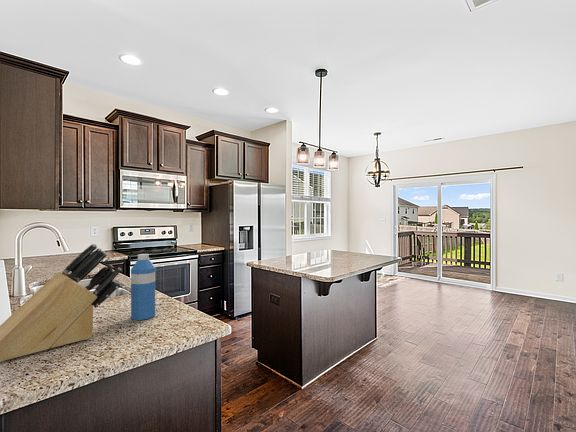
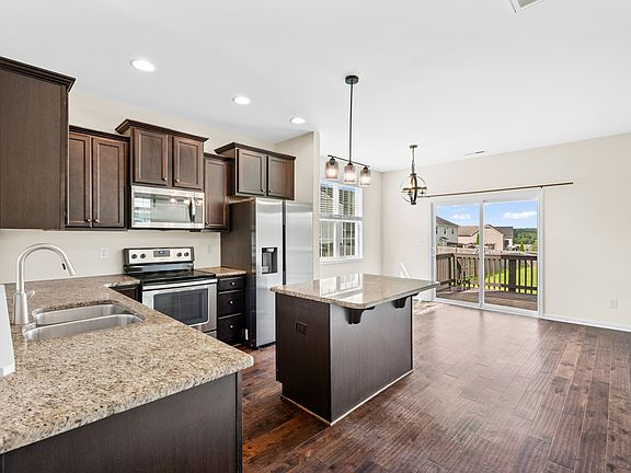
- water bottle [130,253,156,321]
- knife block [0,243,123,363]
